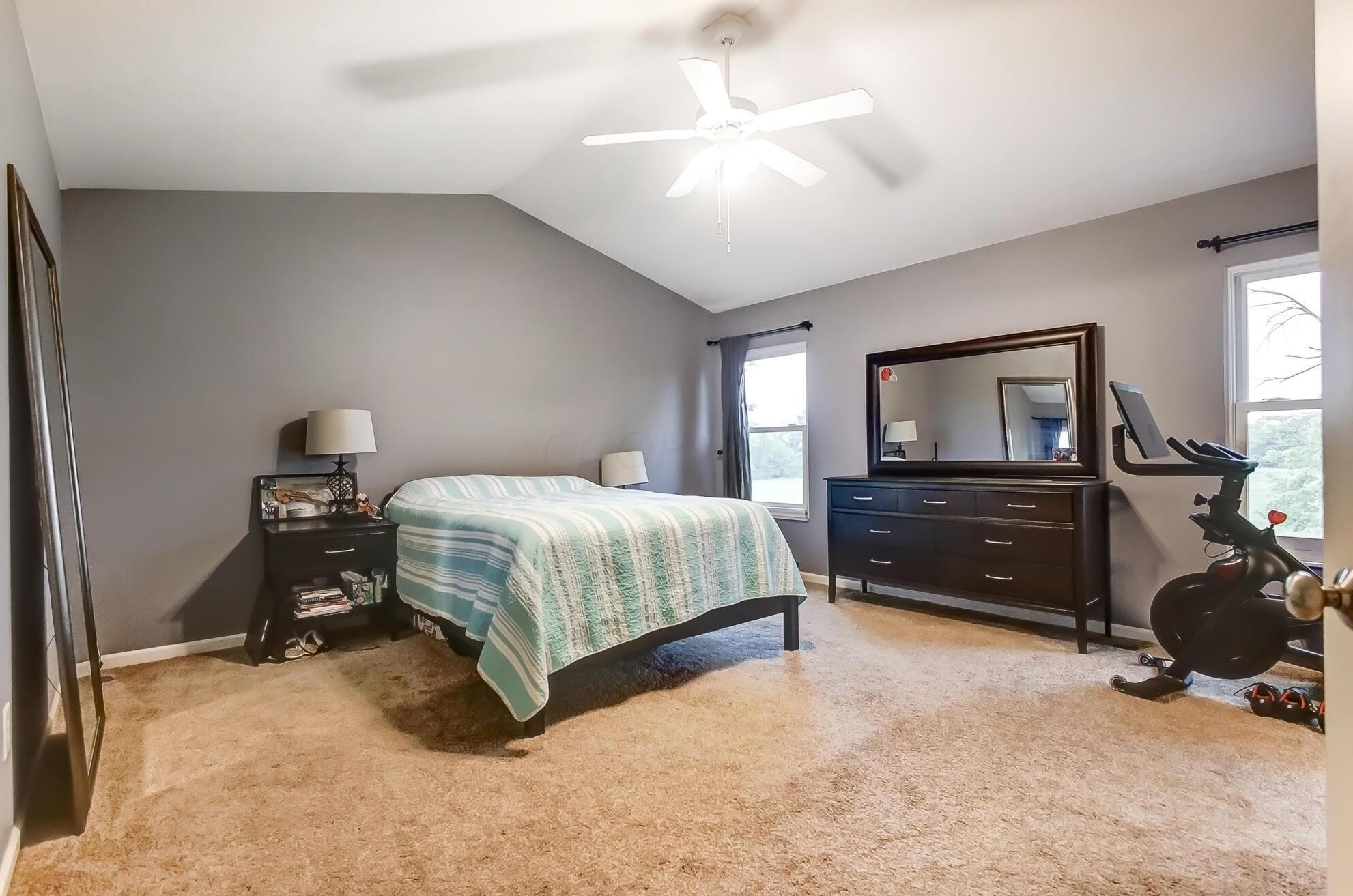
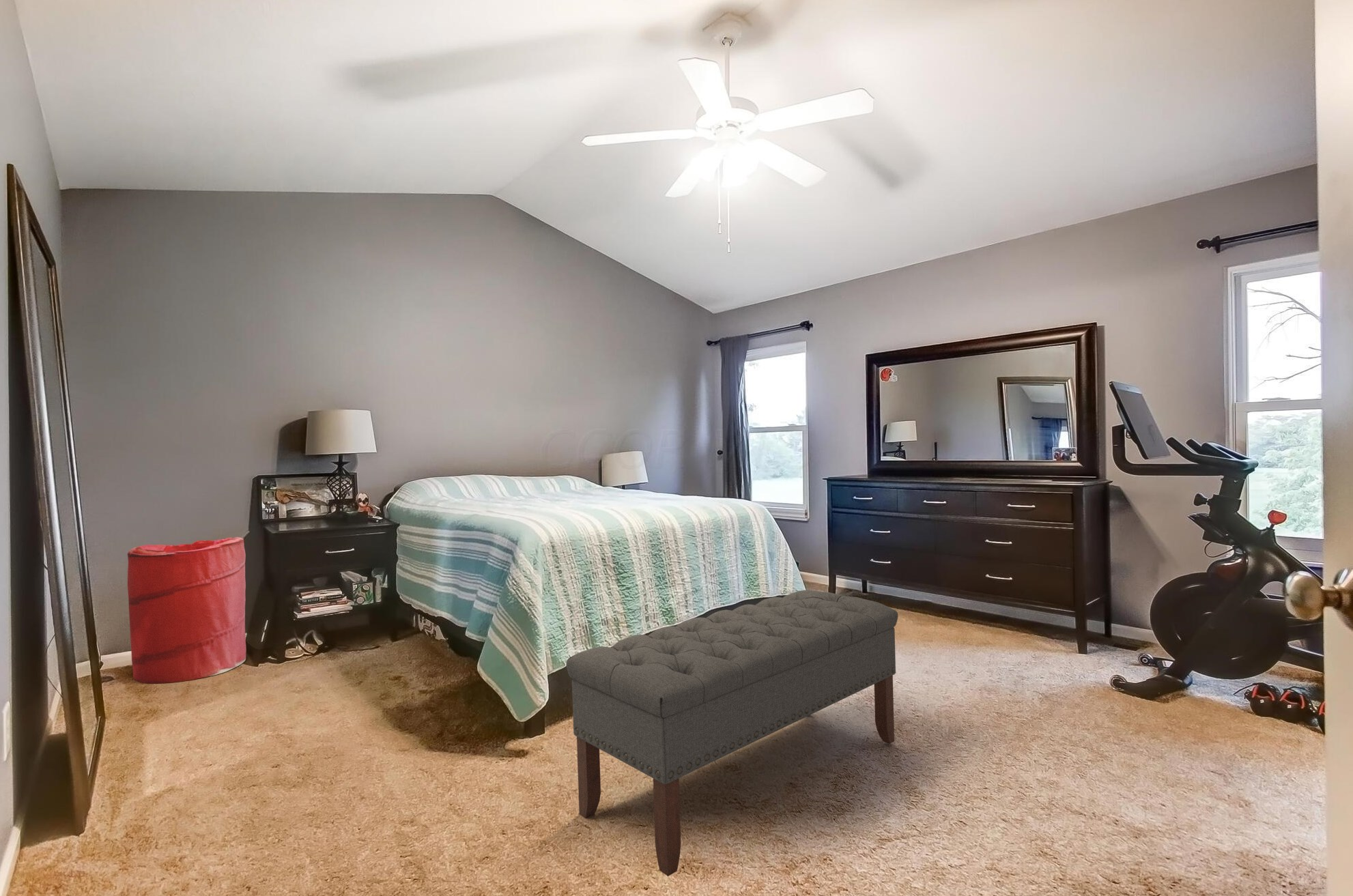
+ bench [565,590,899,877]
+ laundry hamper [127,536,247,684]
